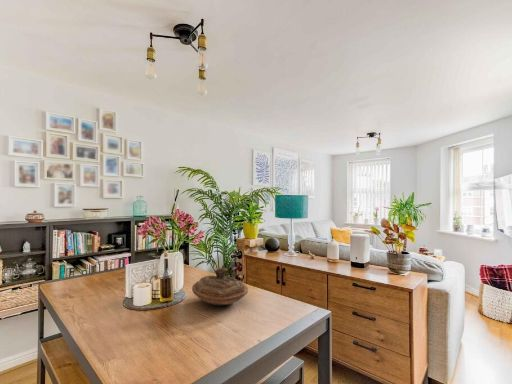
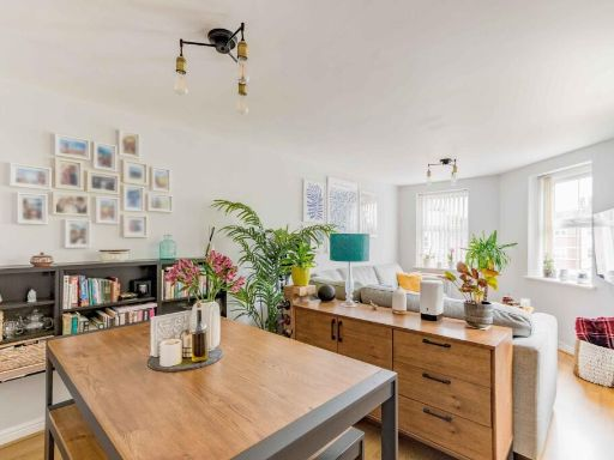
- decorative bowl [191,267,249,306]
